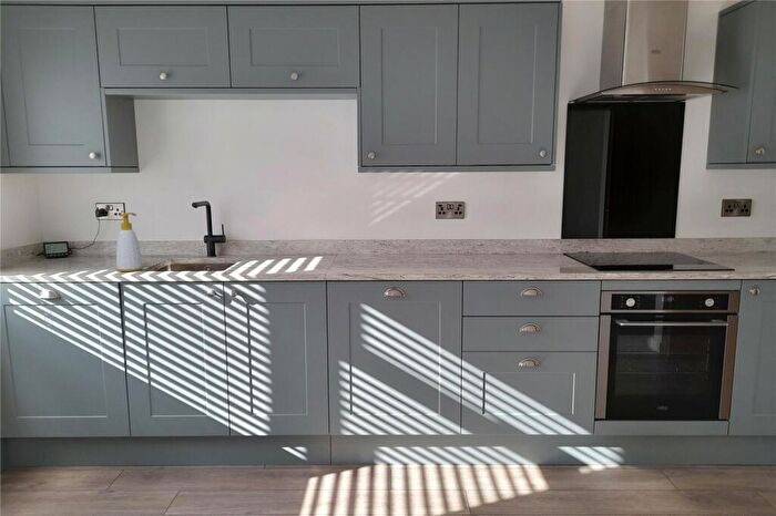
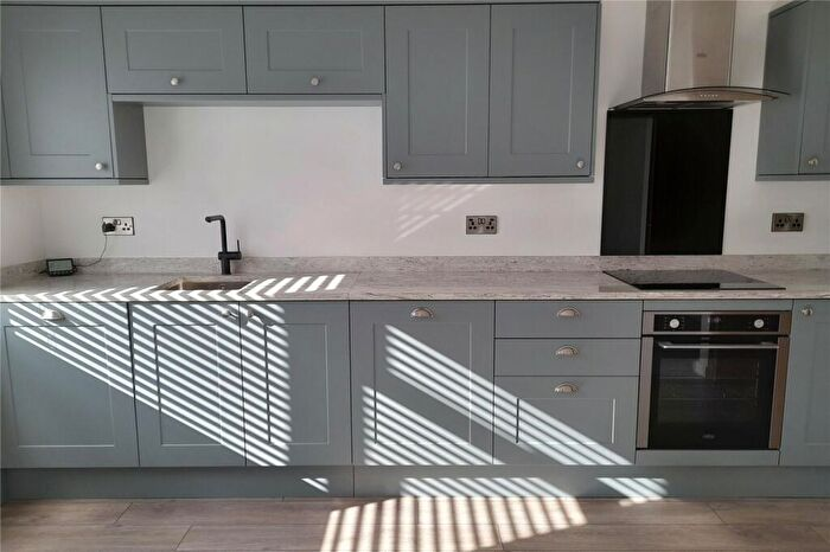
- soap bottle [115,211,144,272]
